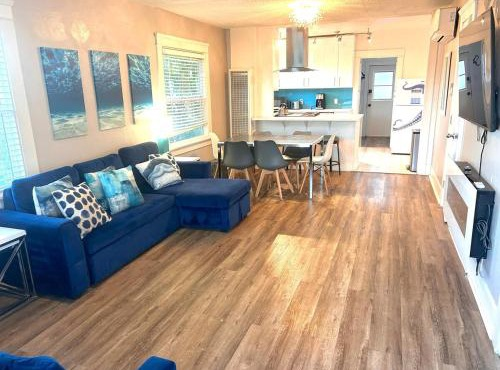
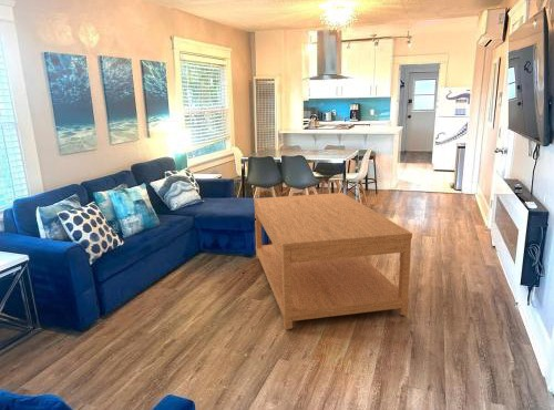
+ coffee table [253,192,413,330]
